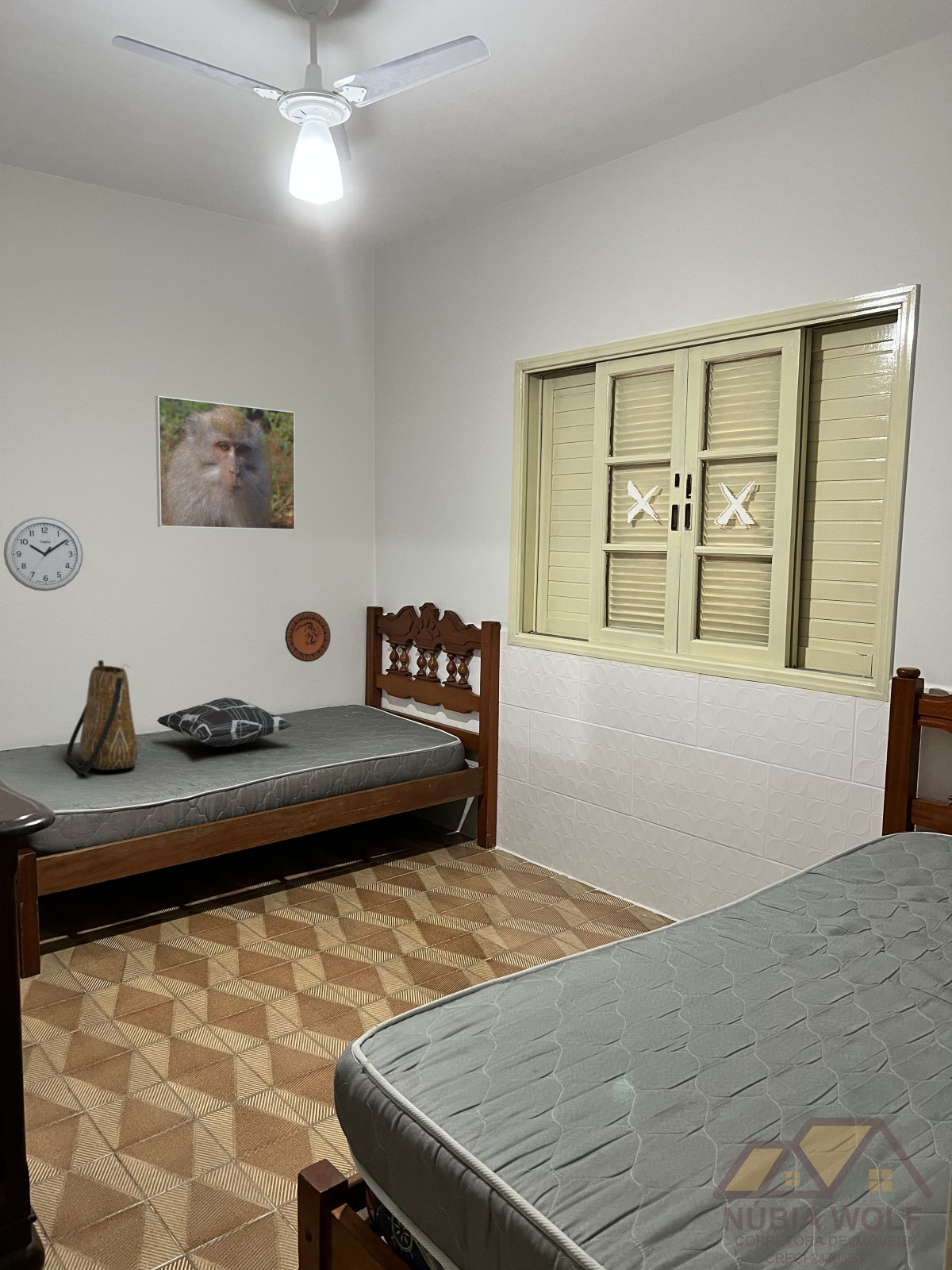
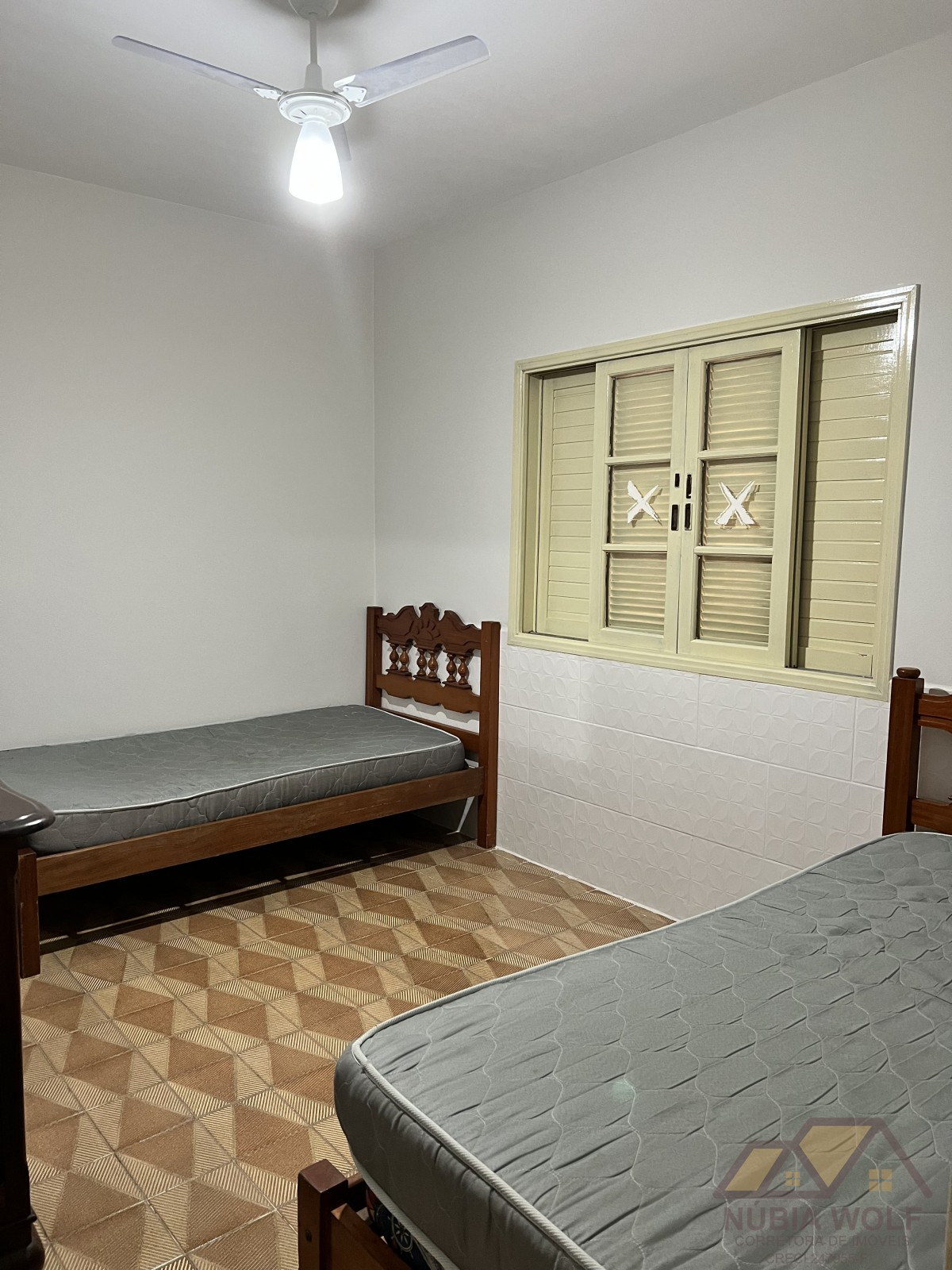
- decorative pillow [156,697,294,748]
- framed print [155,395,296,531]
- decorative plate [284,610,332,663]
- wall clock [3,516,84,592]
- tote bag [65,660,139,775]
